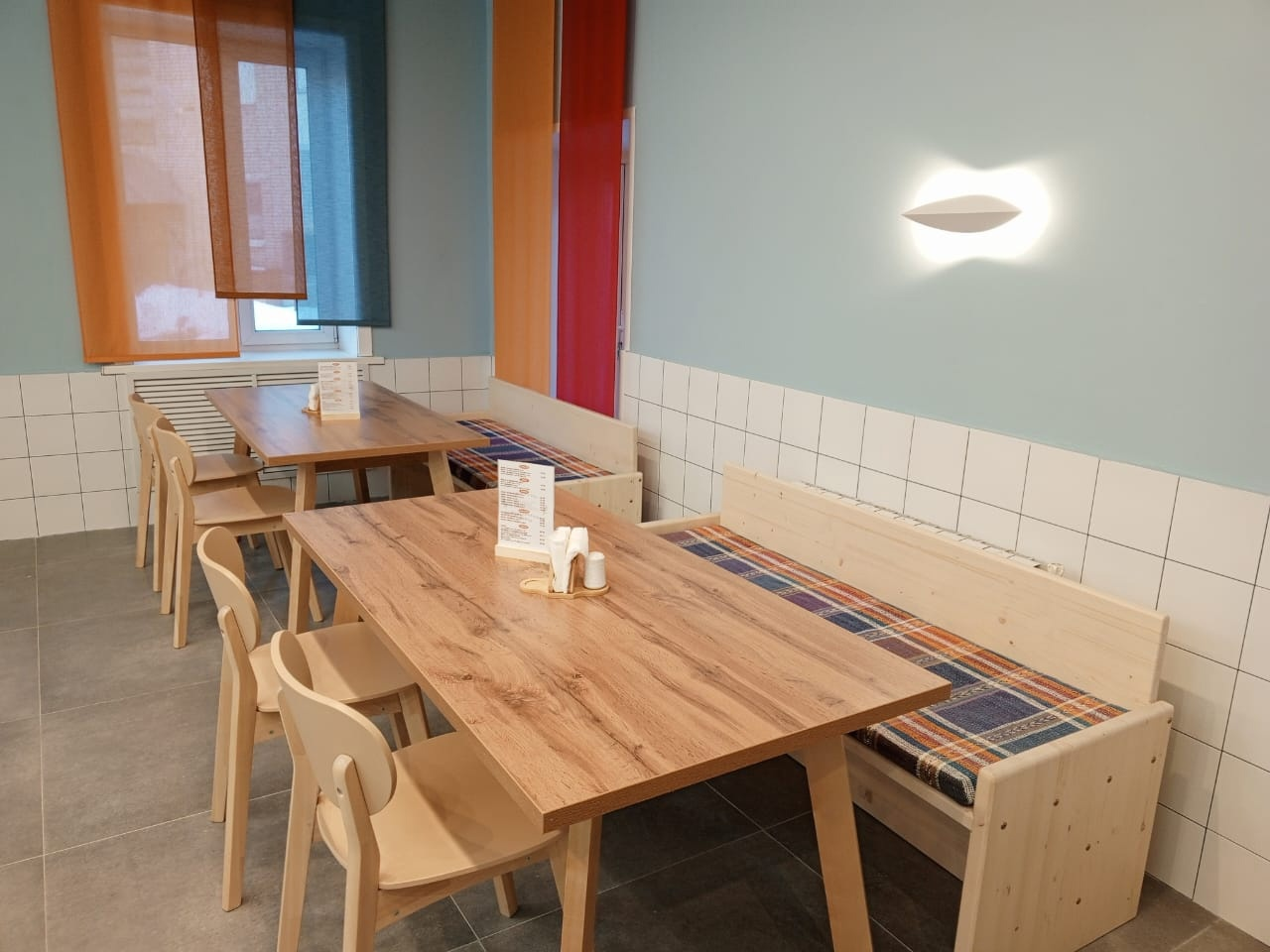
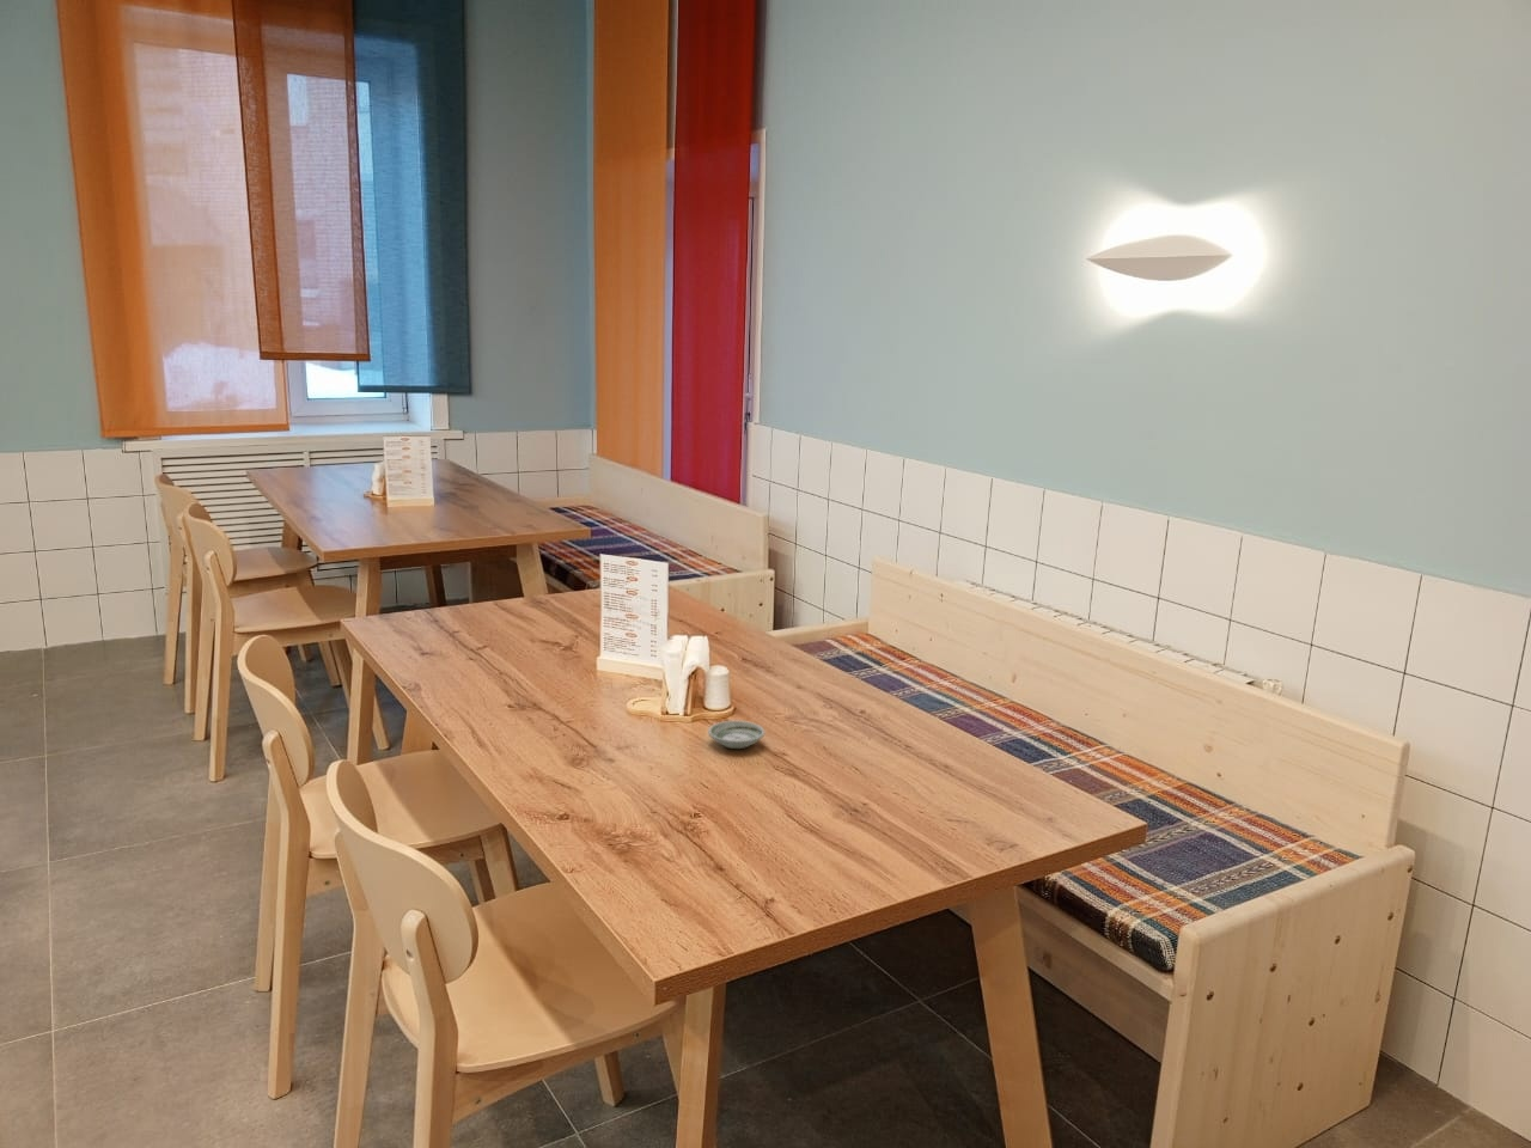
+ saucer [706,720,766,750]
